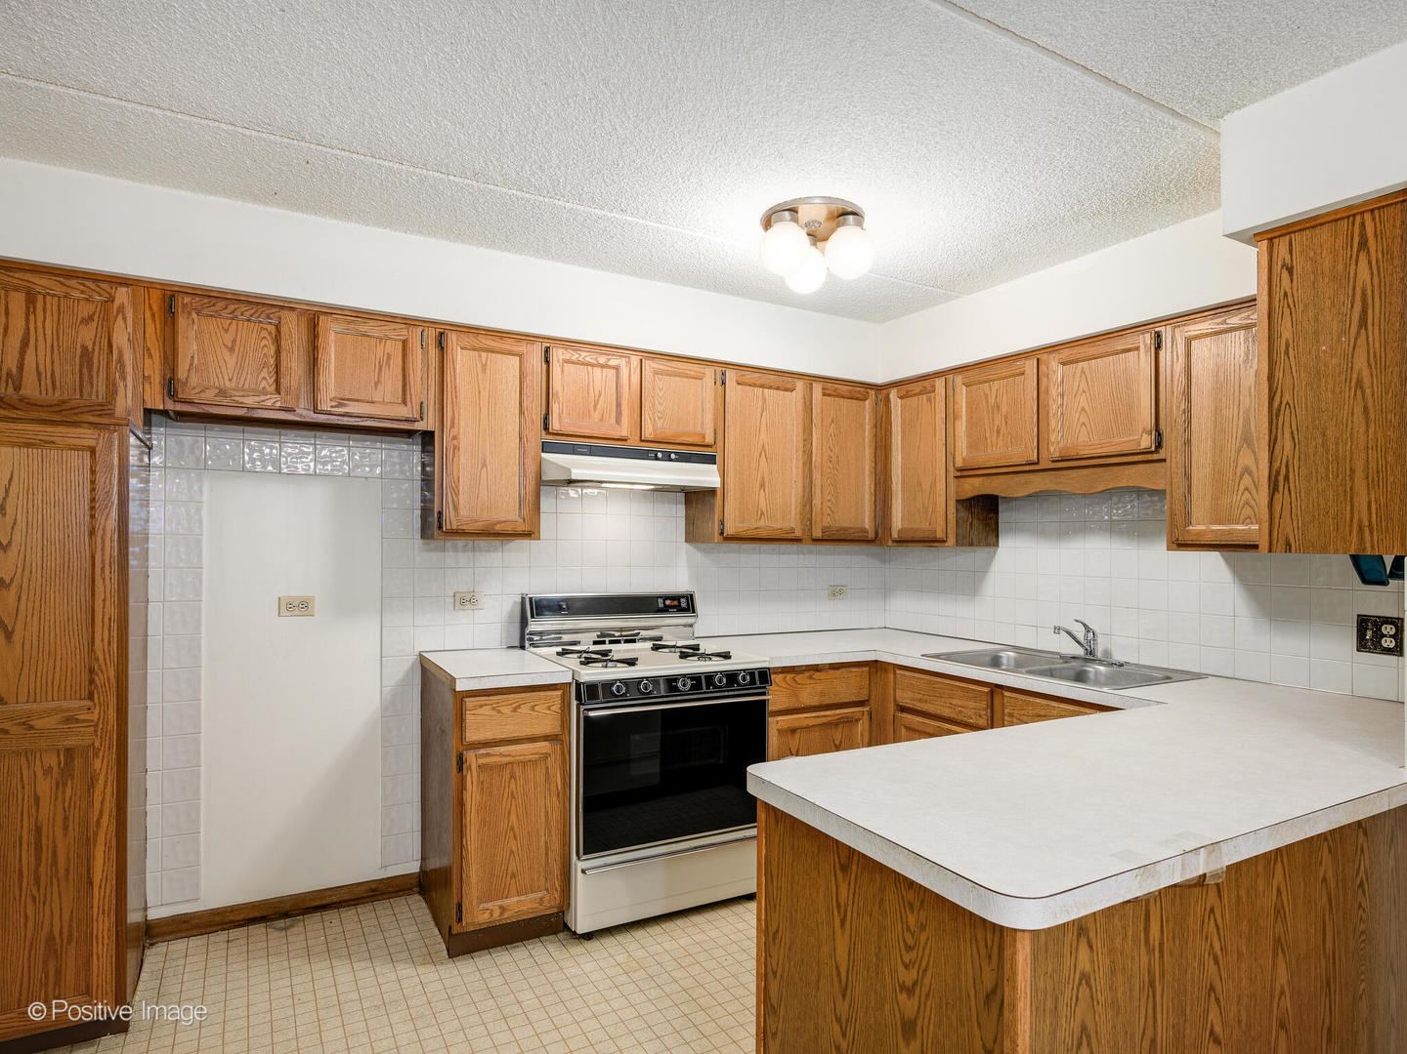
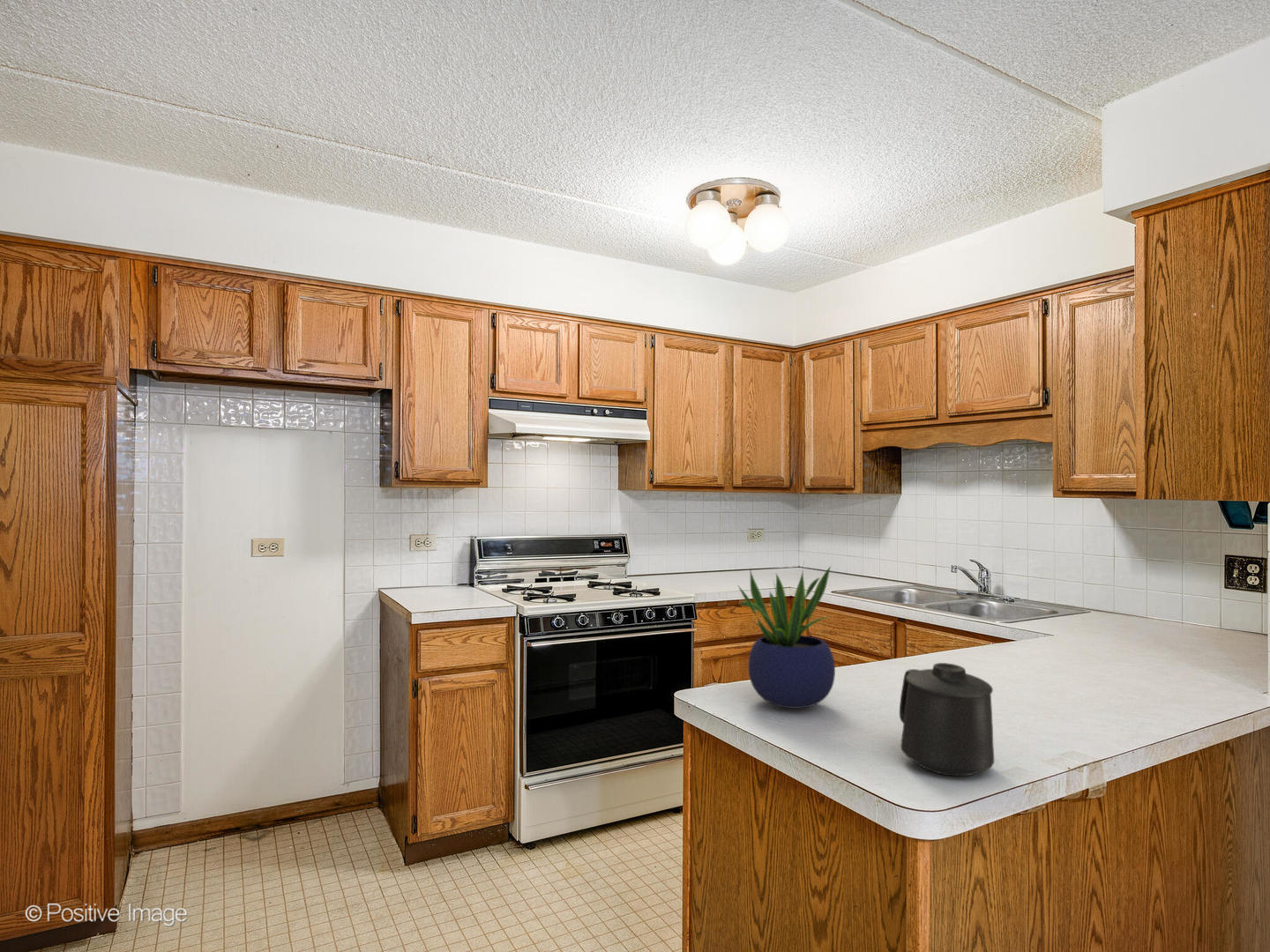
+ mug [899,662,995,777]
+ potted plant [736,561,836,710]
